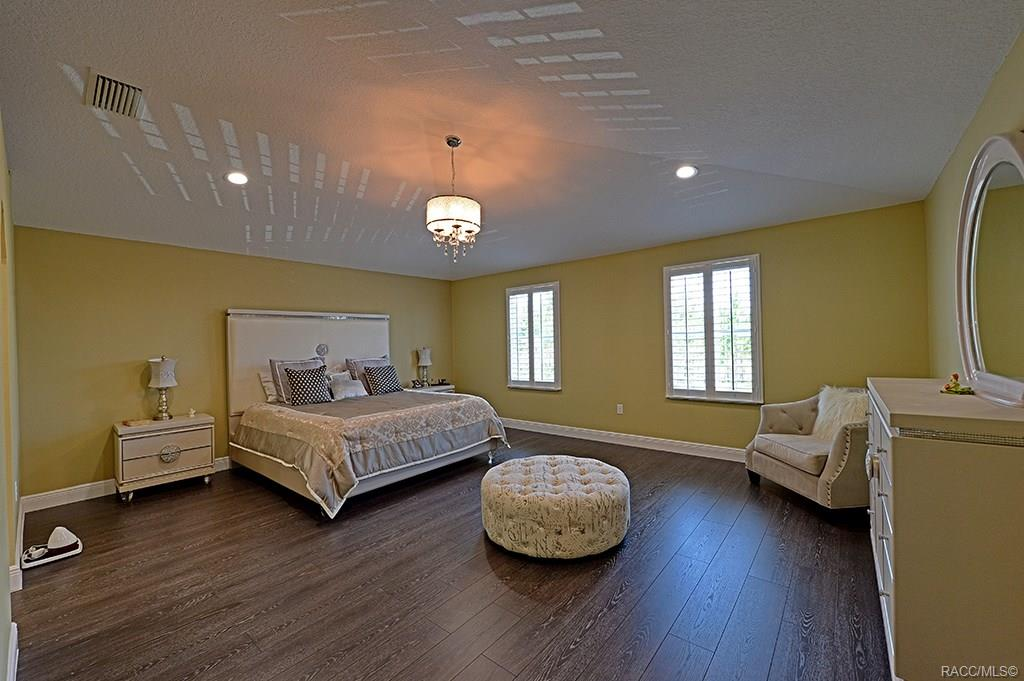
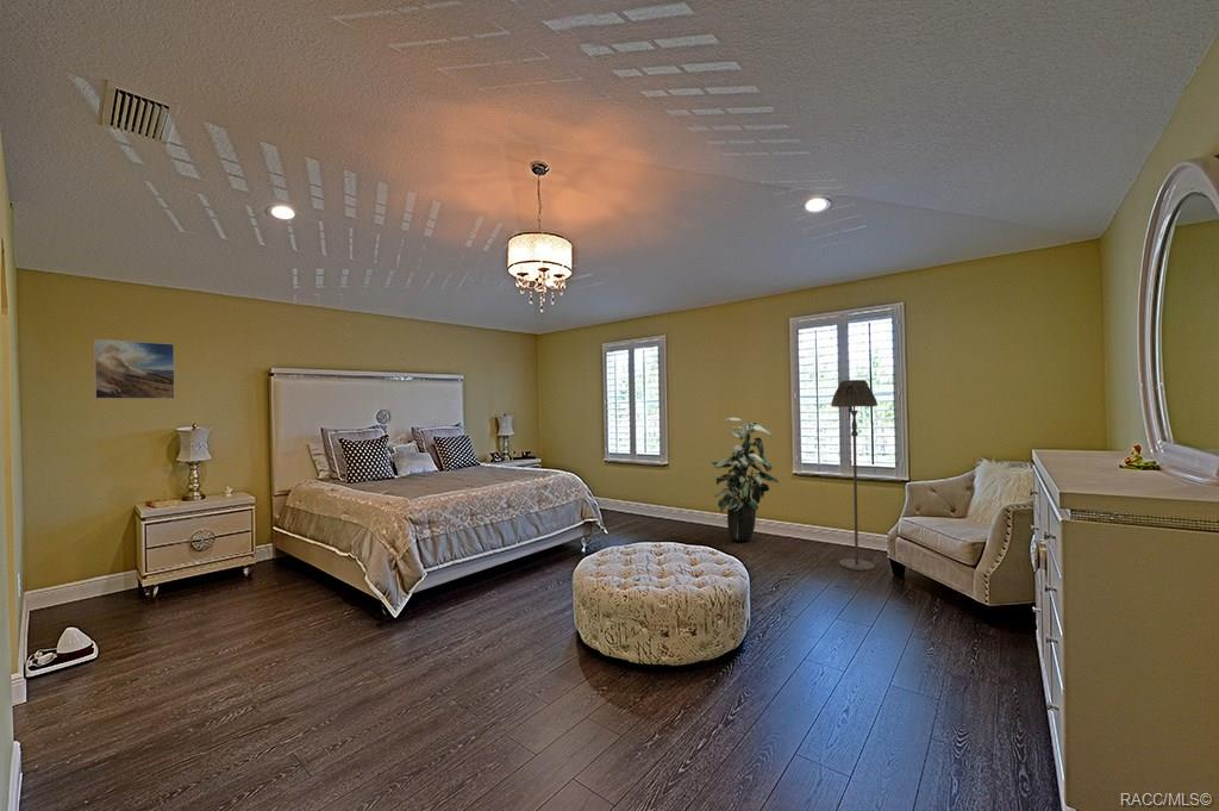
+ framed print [93,338,176,400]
+ indoor plant [711,417,780,542]
+ floor lamp [830,379,879,573]
